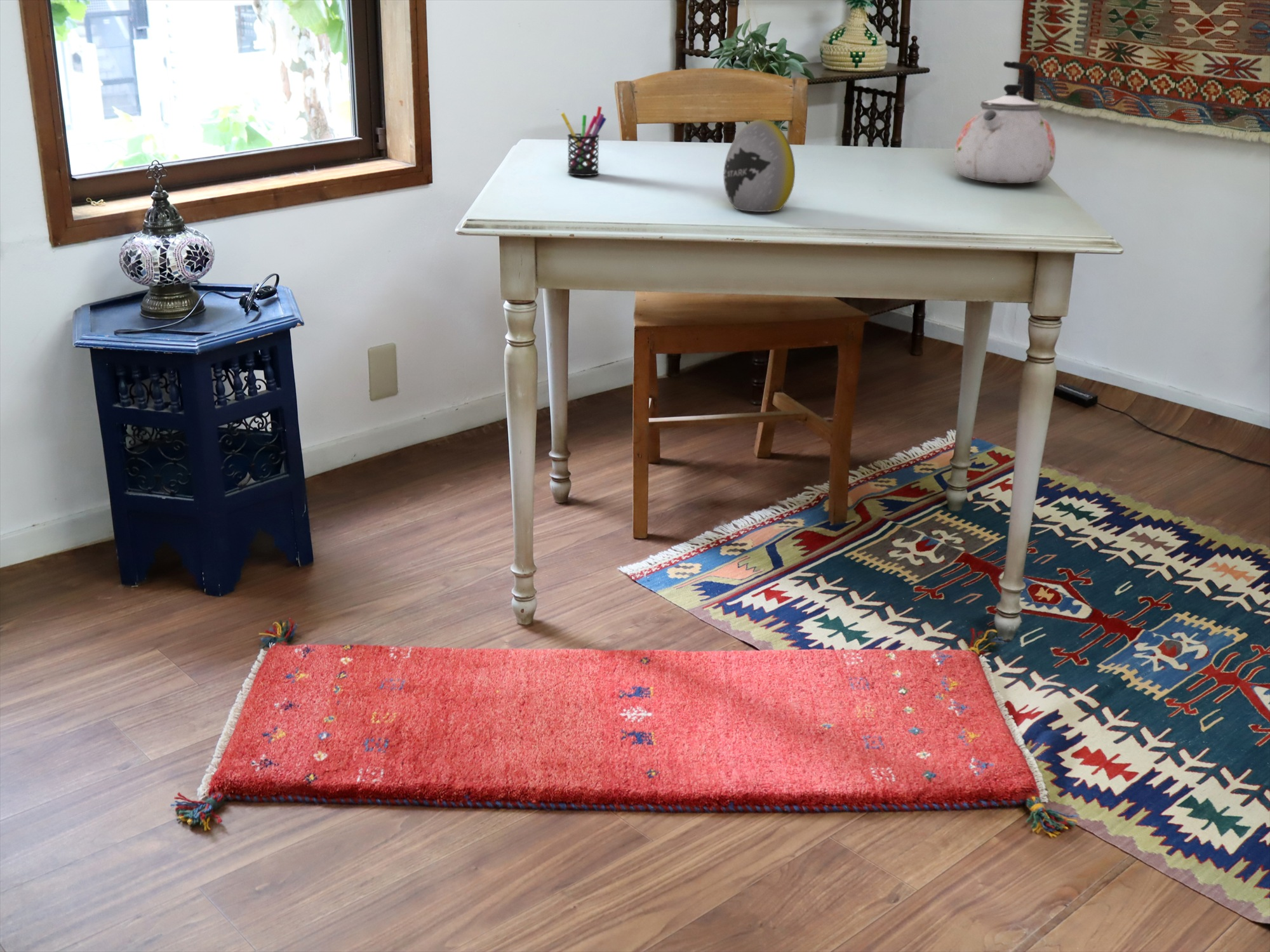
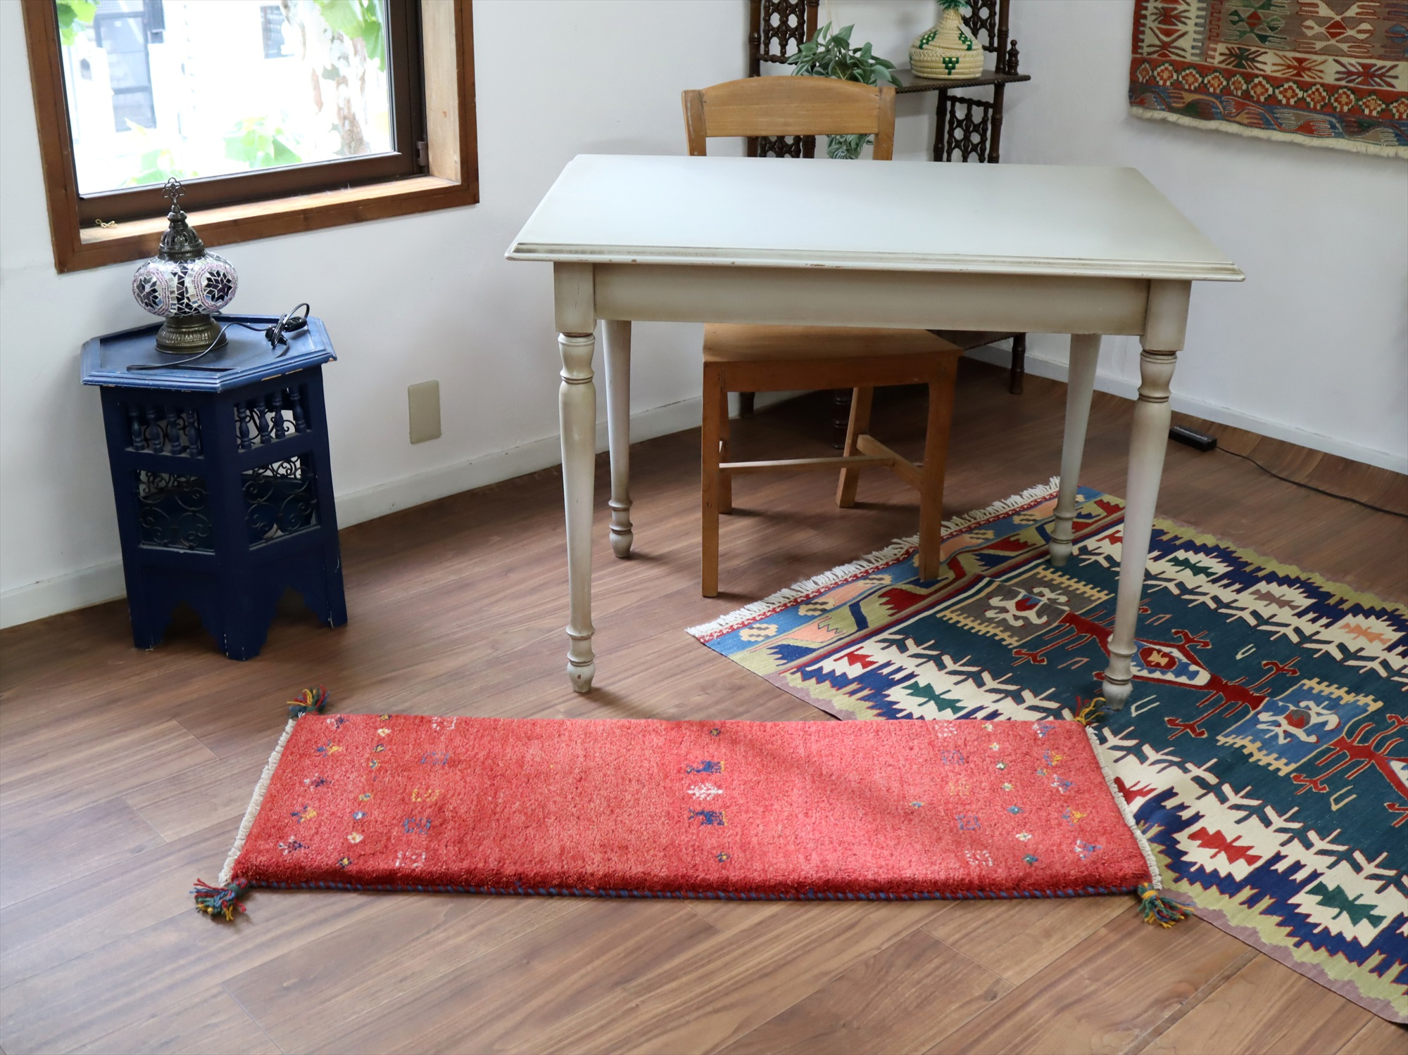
- decorative egg [723,119,796,213]
- pen holder [560,105,607,176]
- kettle [953,61,1056,184]
